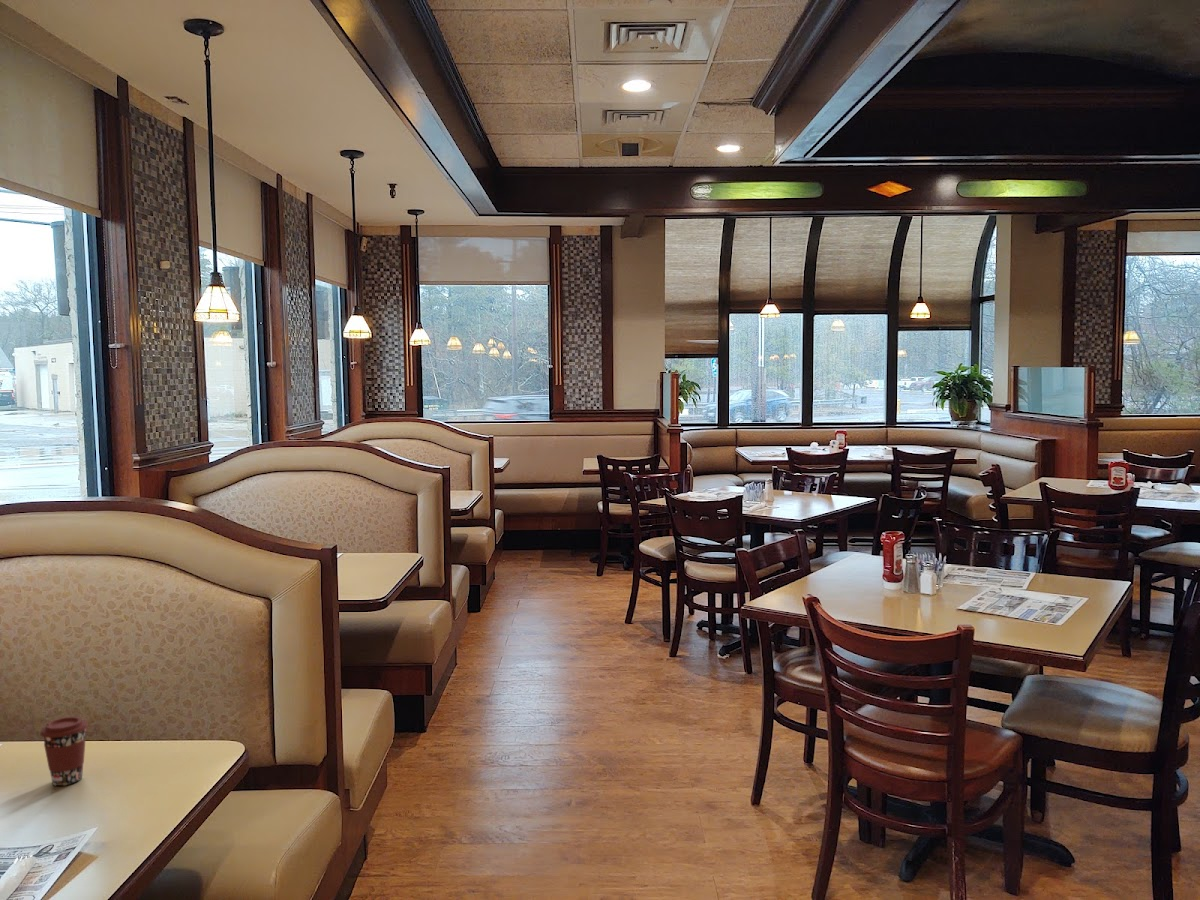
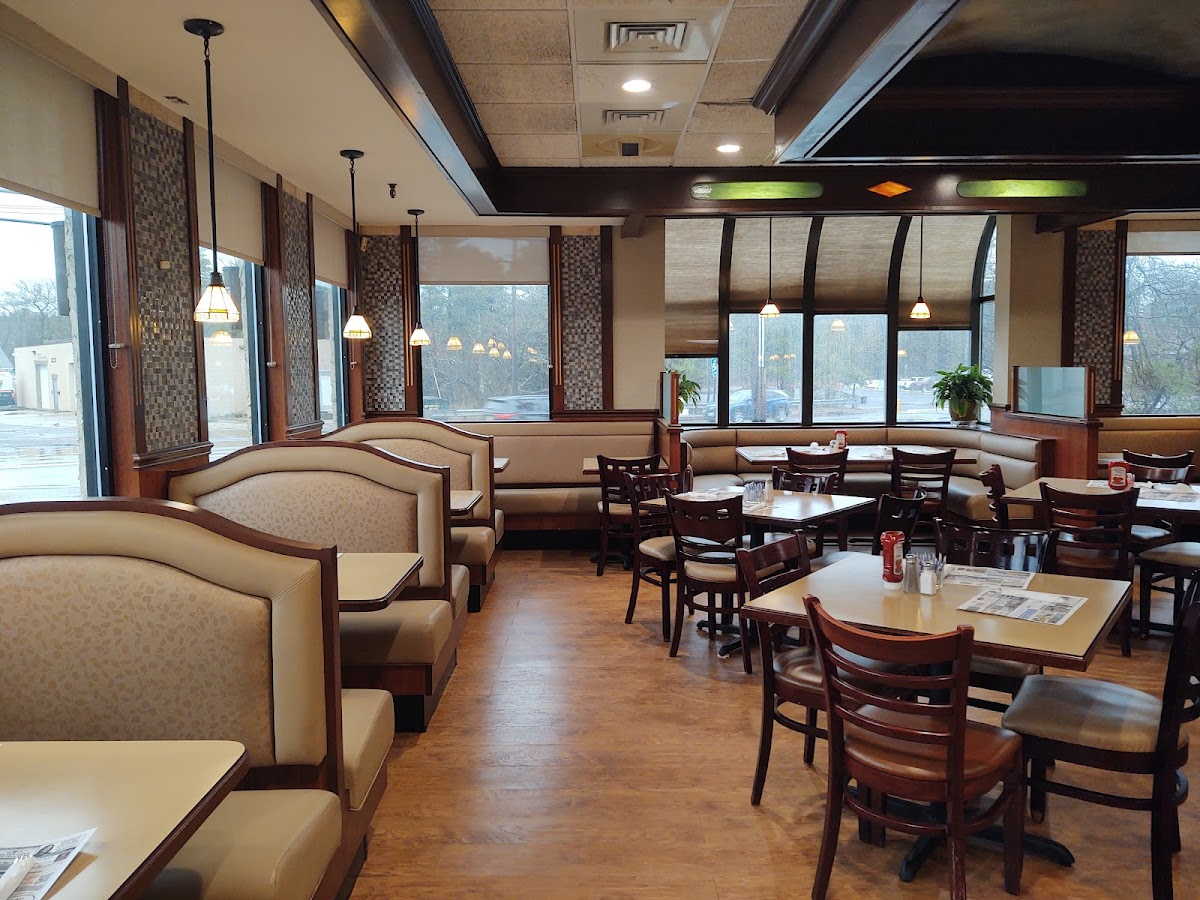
- coffee cup [39,716,89,787]
